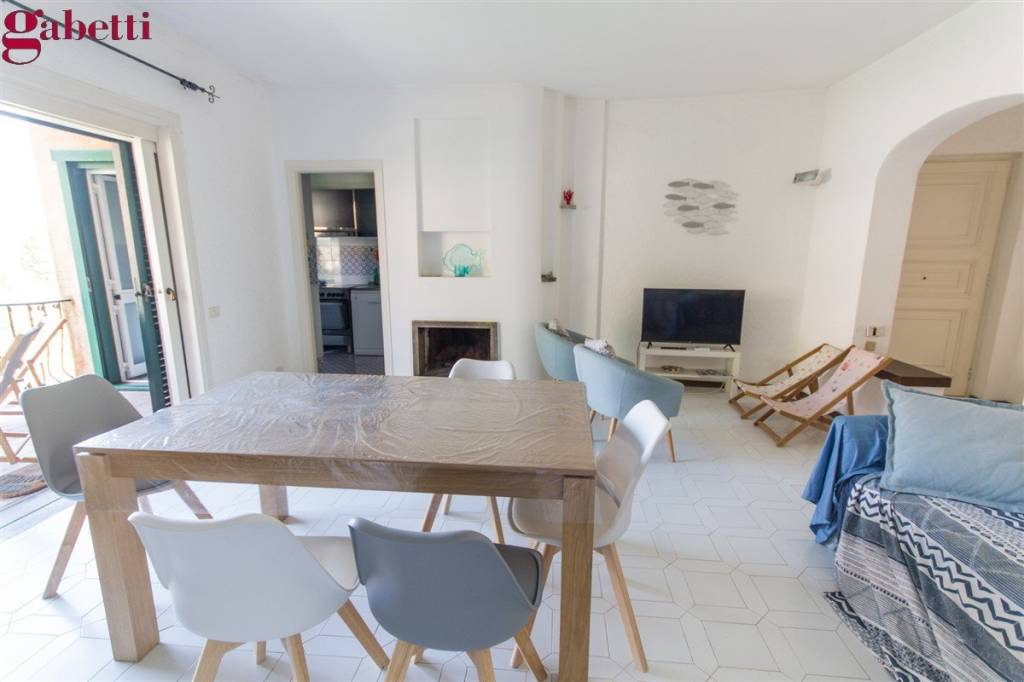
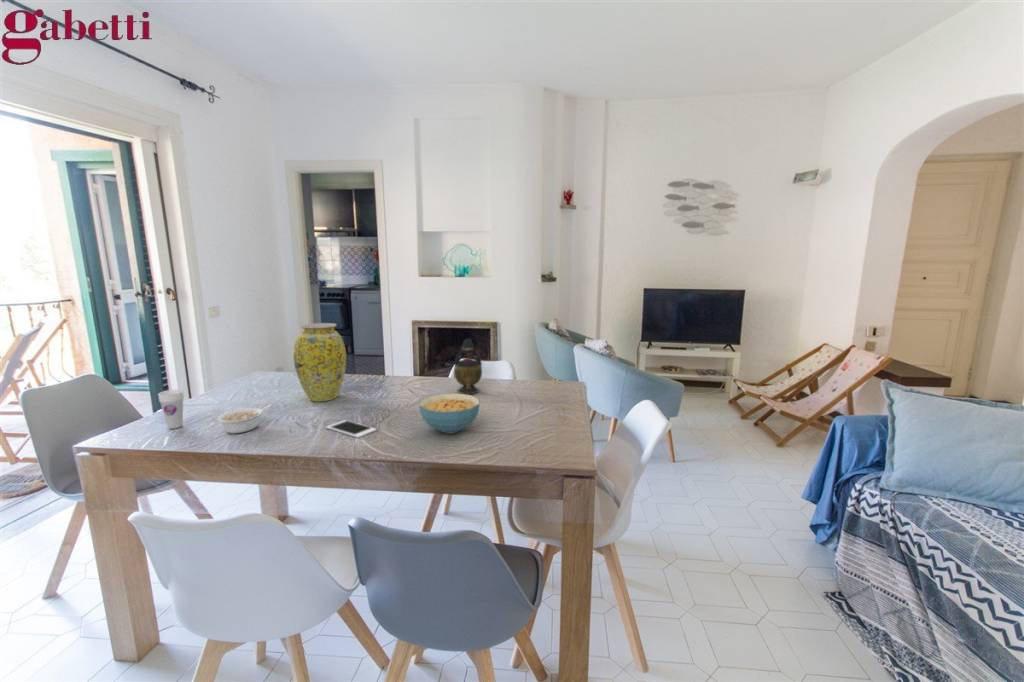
+ cereal bowl [418,393,480,435]
+ vase [293,322,347,403]
+ cup [157,389,185,430]
+ teapot [453,337,483,395]
+ legume [216,404,271,434]
+ cell phone [325,419,378,439]
